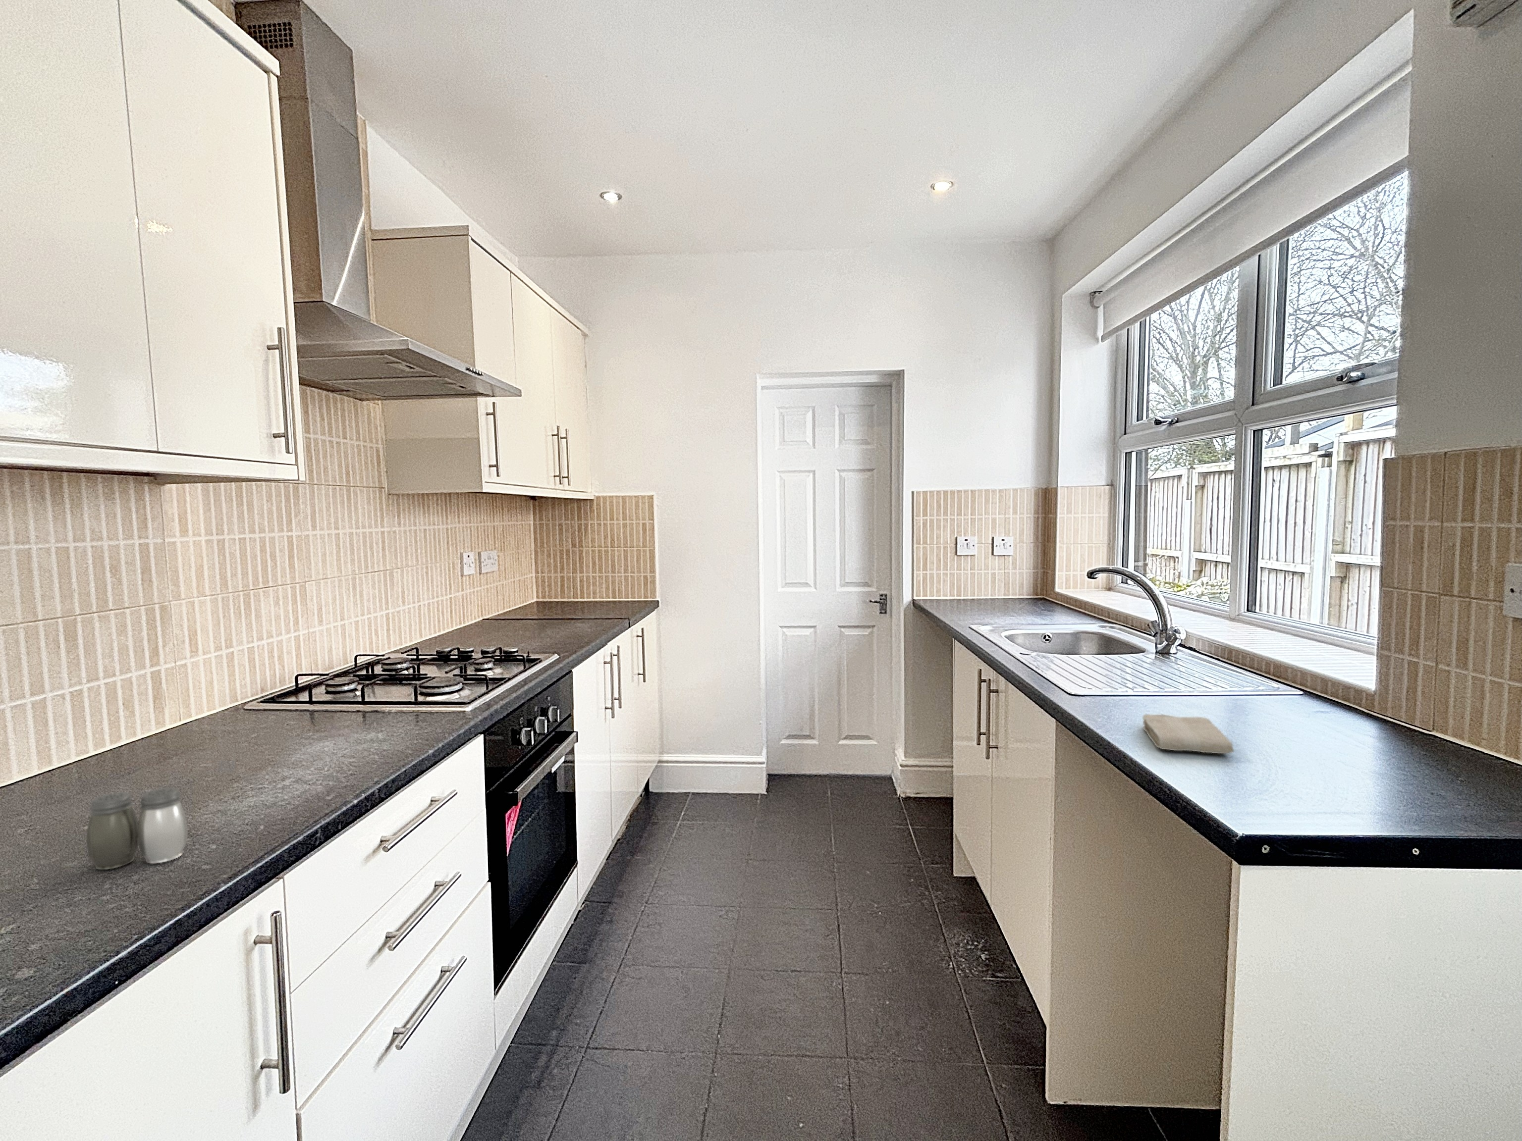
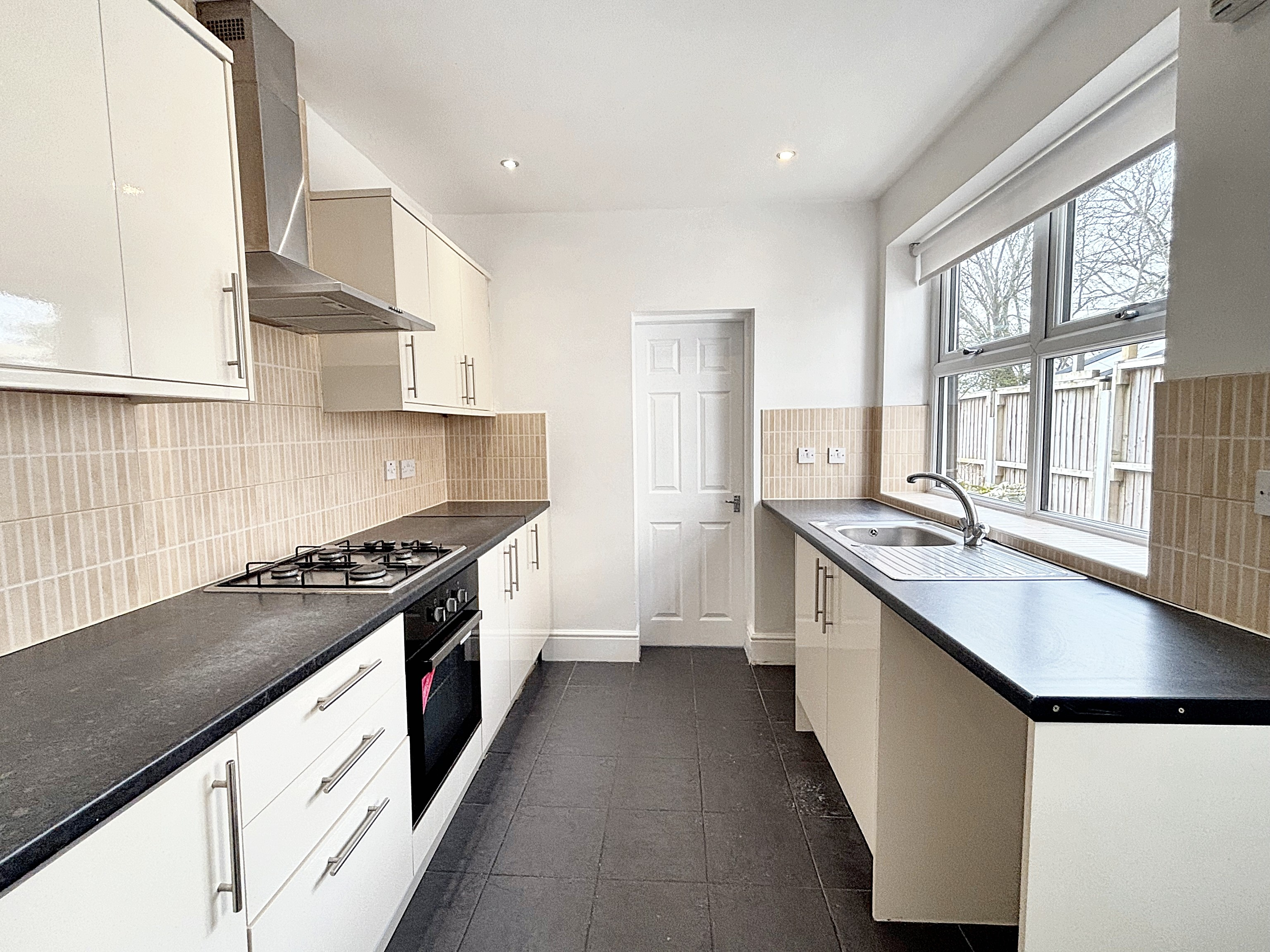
- washcloth [1142,713,1234,754]
- salt and pepper shaker [86,787,188,870]
